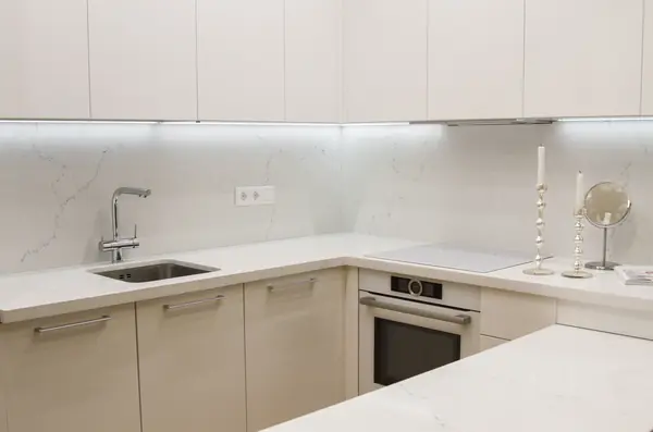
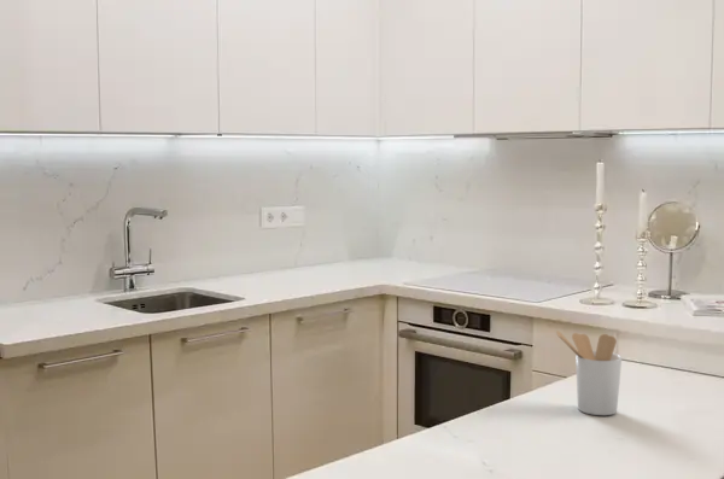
+ utensil holder [555,329,623,416]
